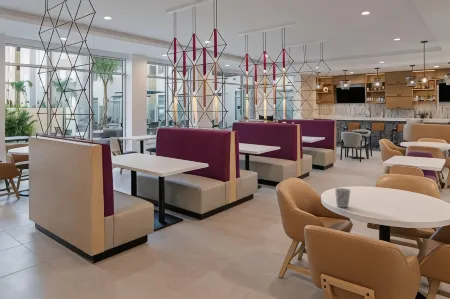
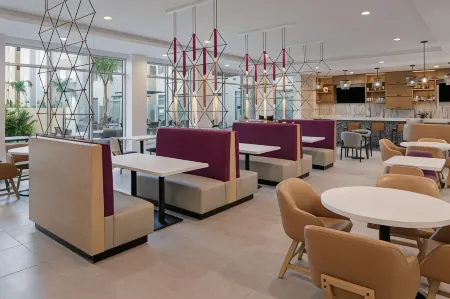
- cup [334,187,352,208]
